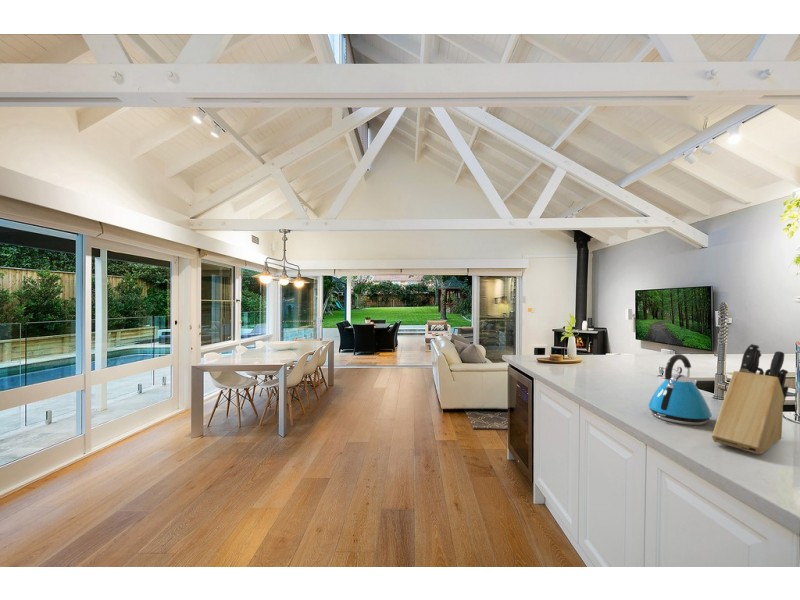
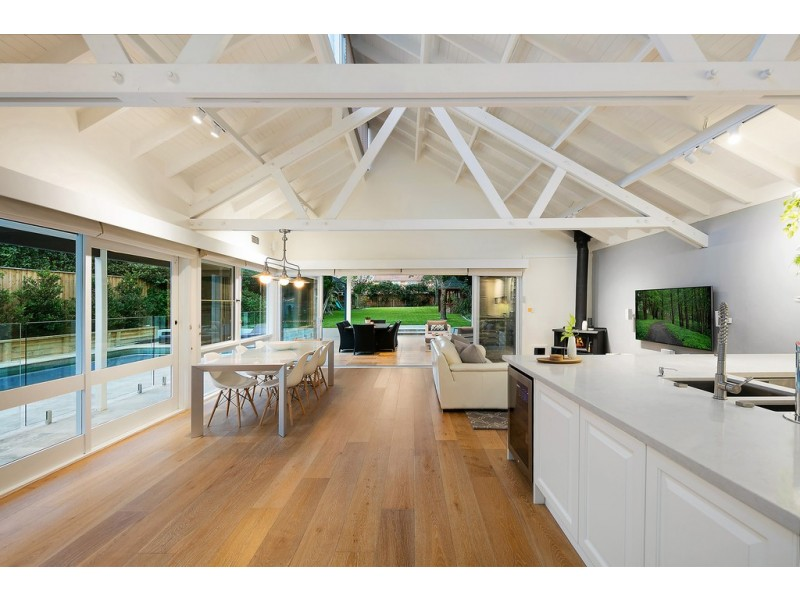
- knife block [711,343,789,455]
- kettle [647,353,713,426]
